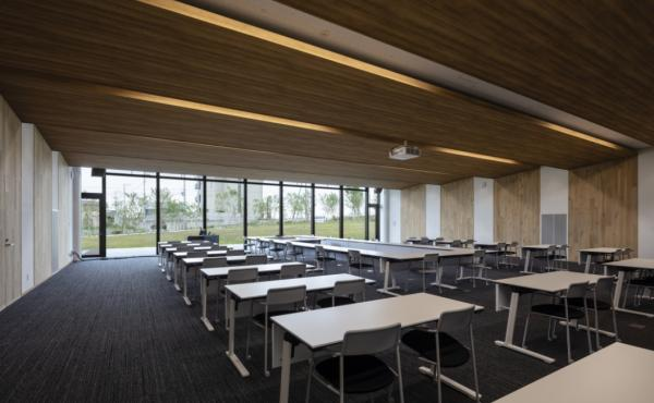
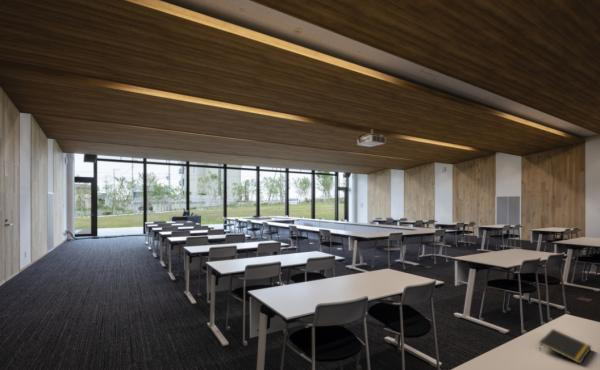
+ notepad [538,328,593,365]
